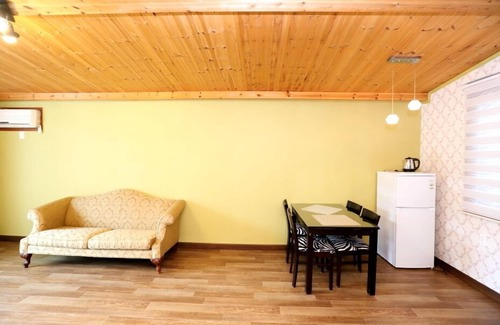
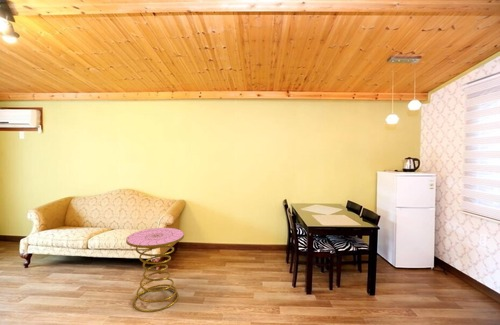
+ side table [125,227,185,313]
